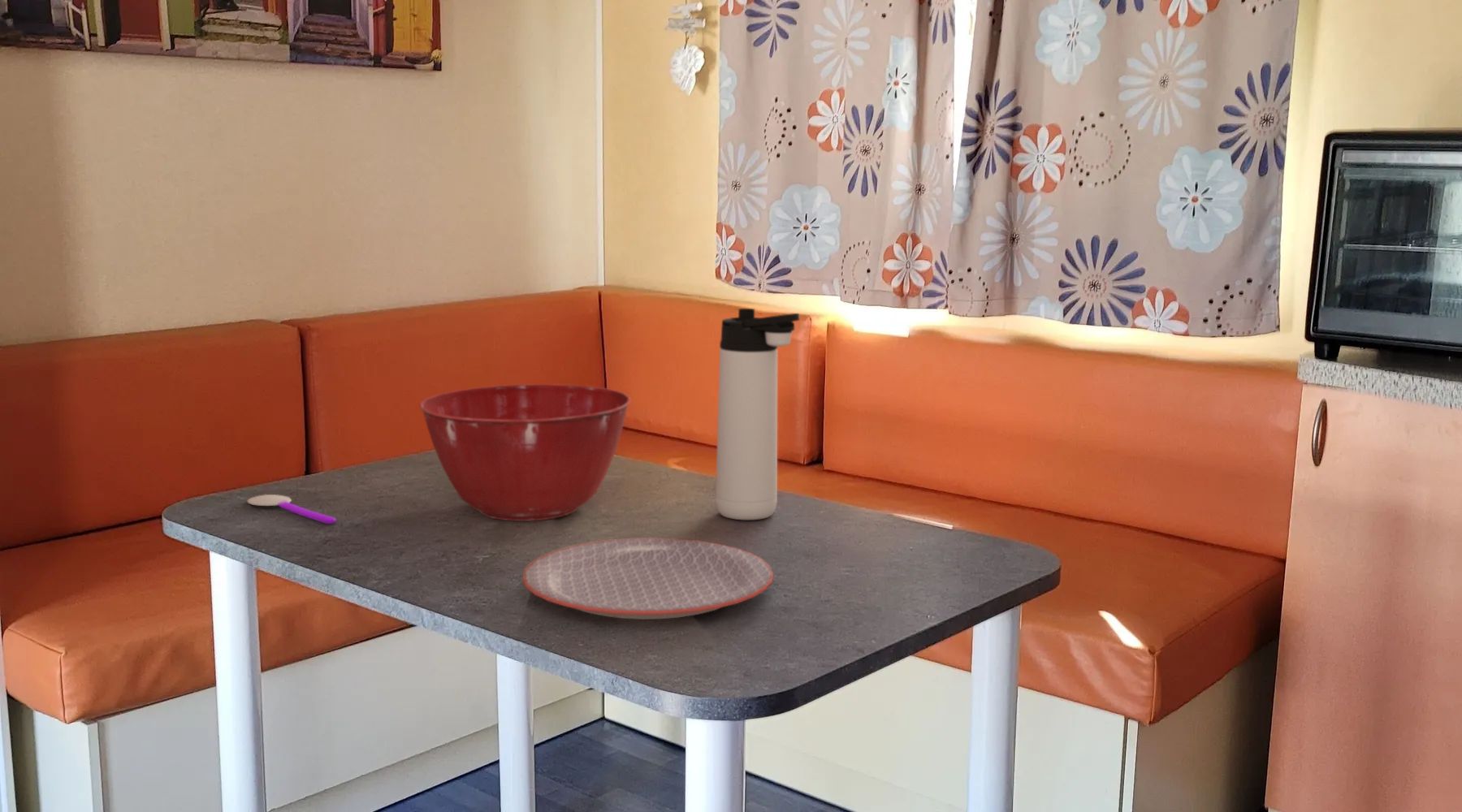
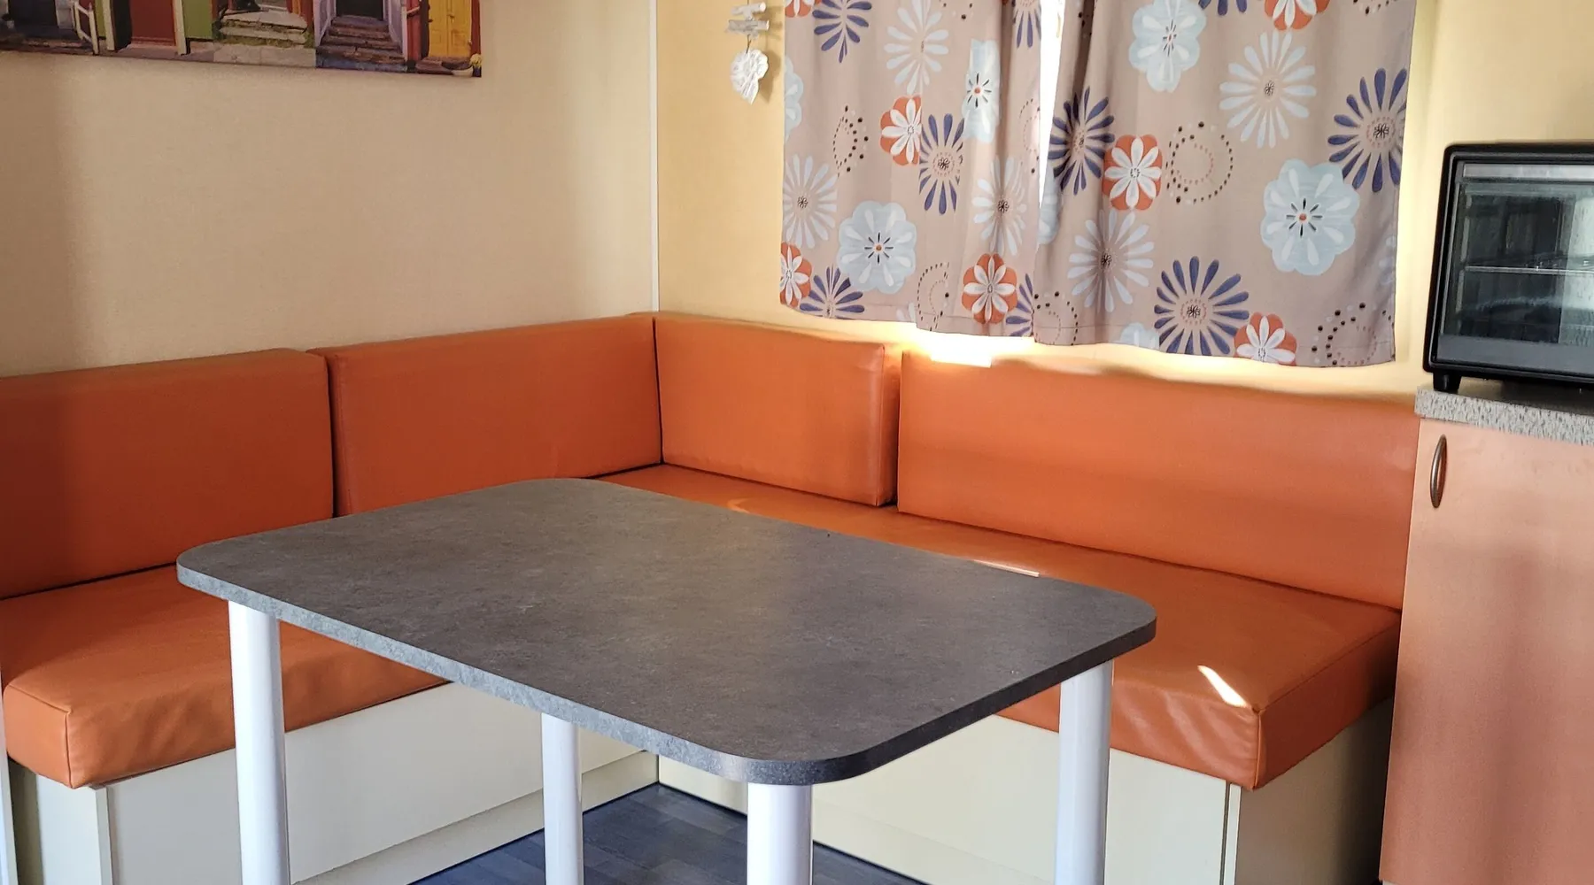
- mixing bowl [418,383,631,521]
- spoon [247,494,337,525]
- thermos bottle [715,308,800,520]
- plate [521,537,774,620]
